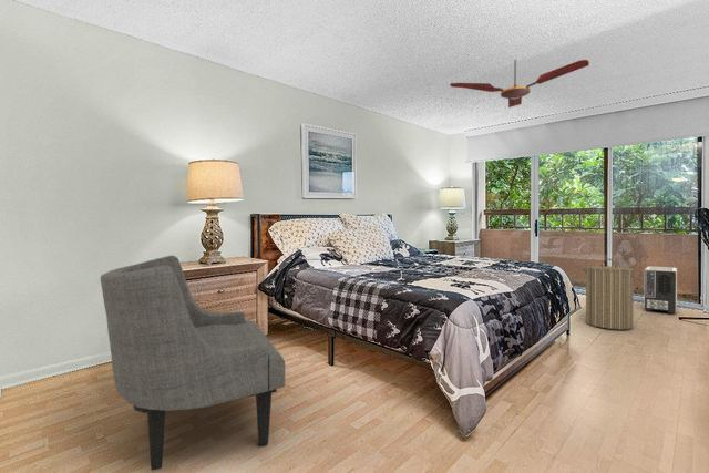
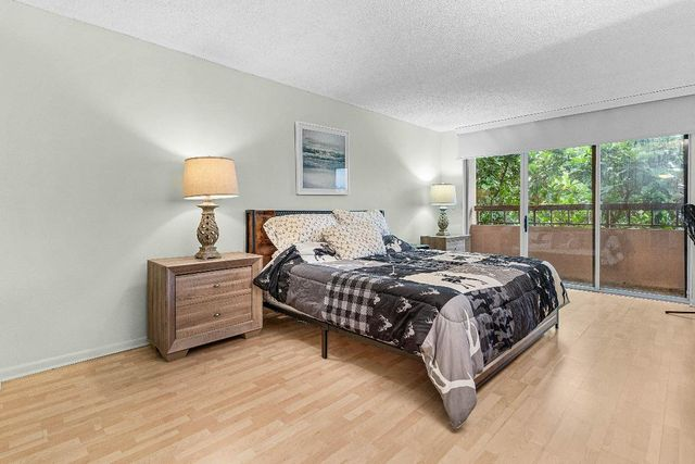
- ceiling fan [449,59,590,109]
- air purifier [643,266,678,315]
- armchair [100,255,286,471]
- laundry hamper [580,257,641,331]
